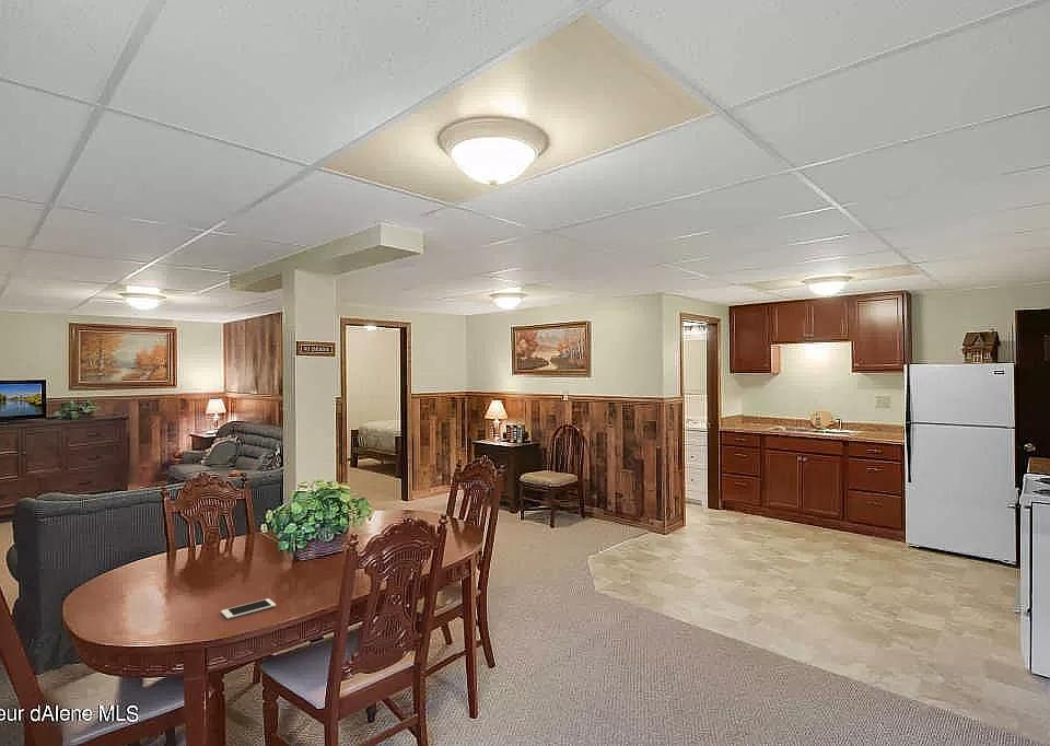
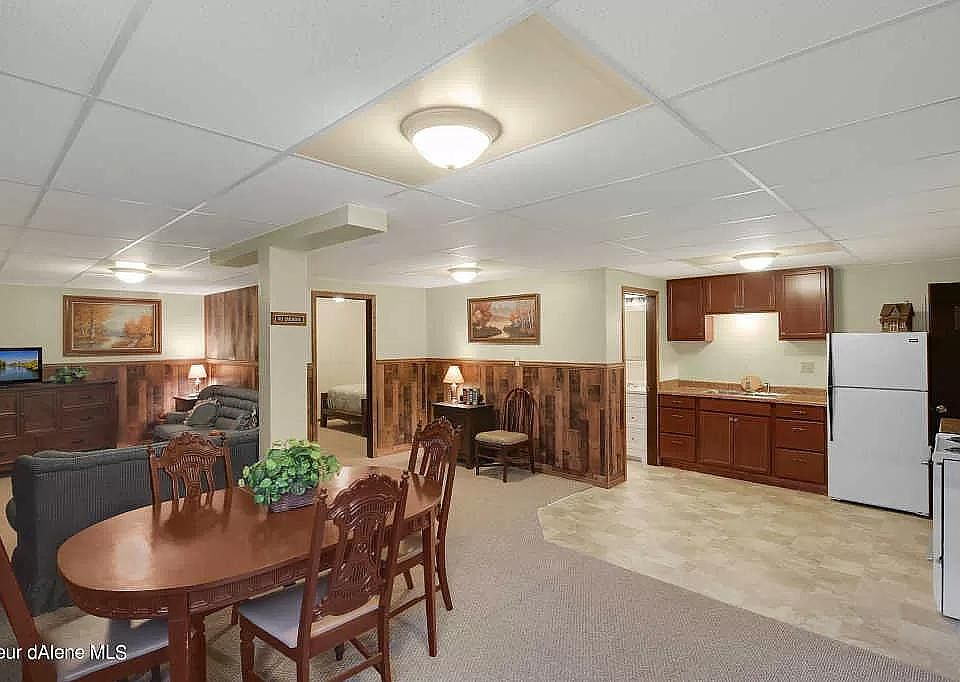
- cell phone [220,597,277,620]
